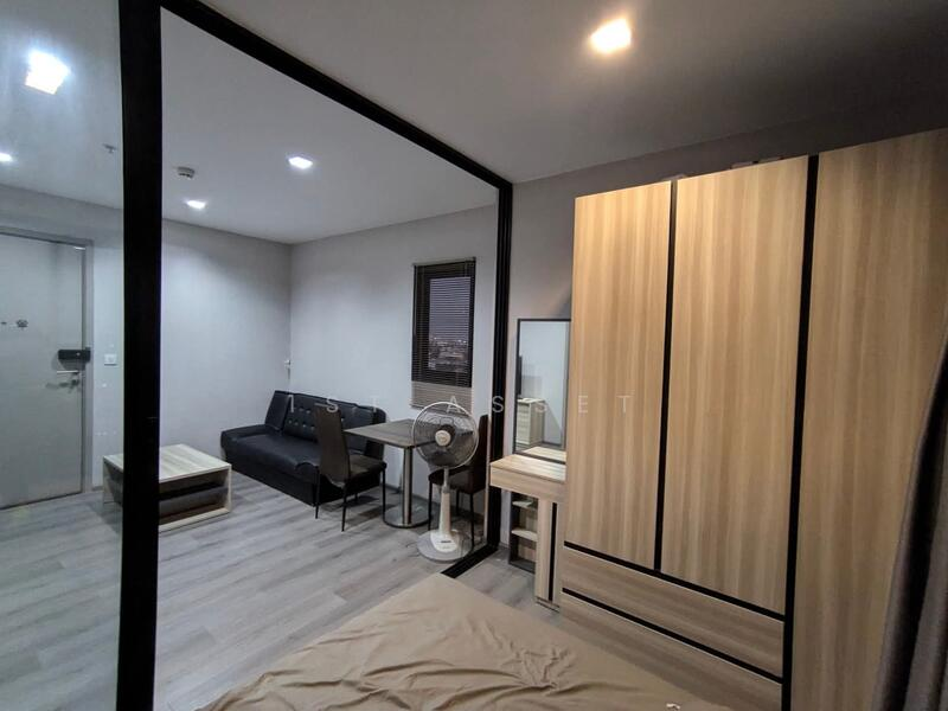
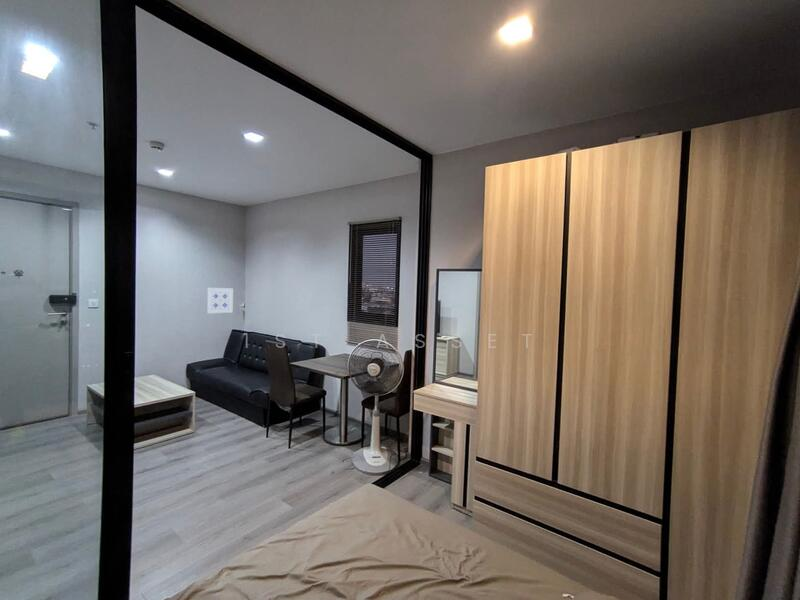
+ wall art [206,287,234,314]
